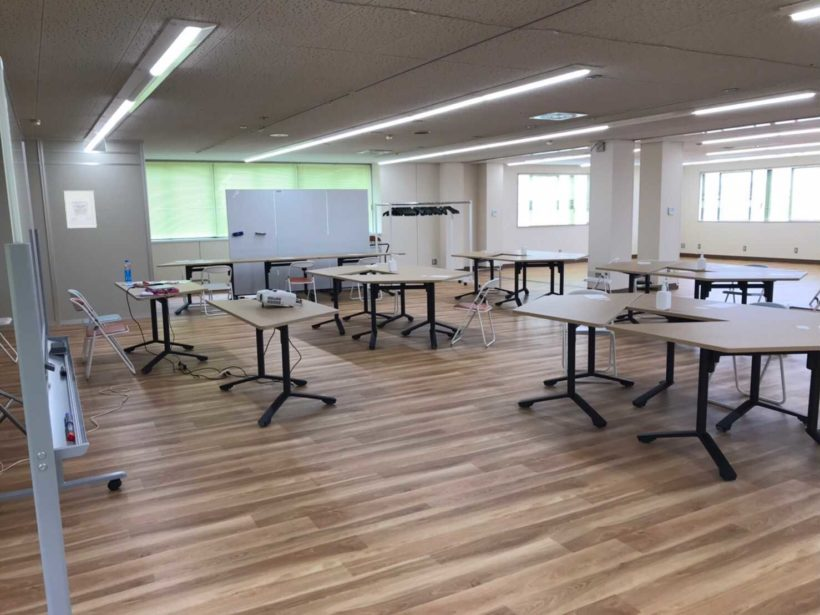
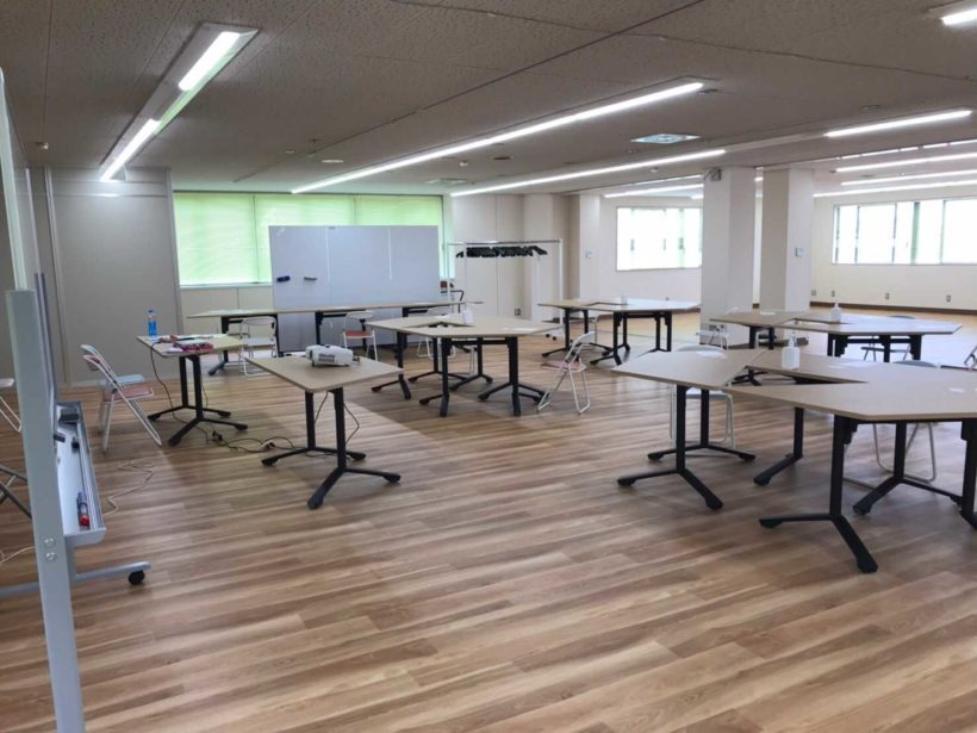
- wall art [63,190,98,229]
